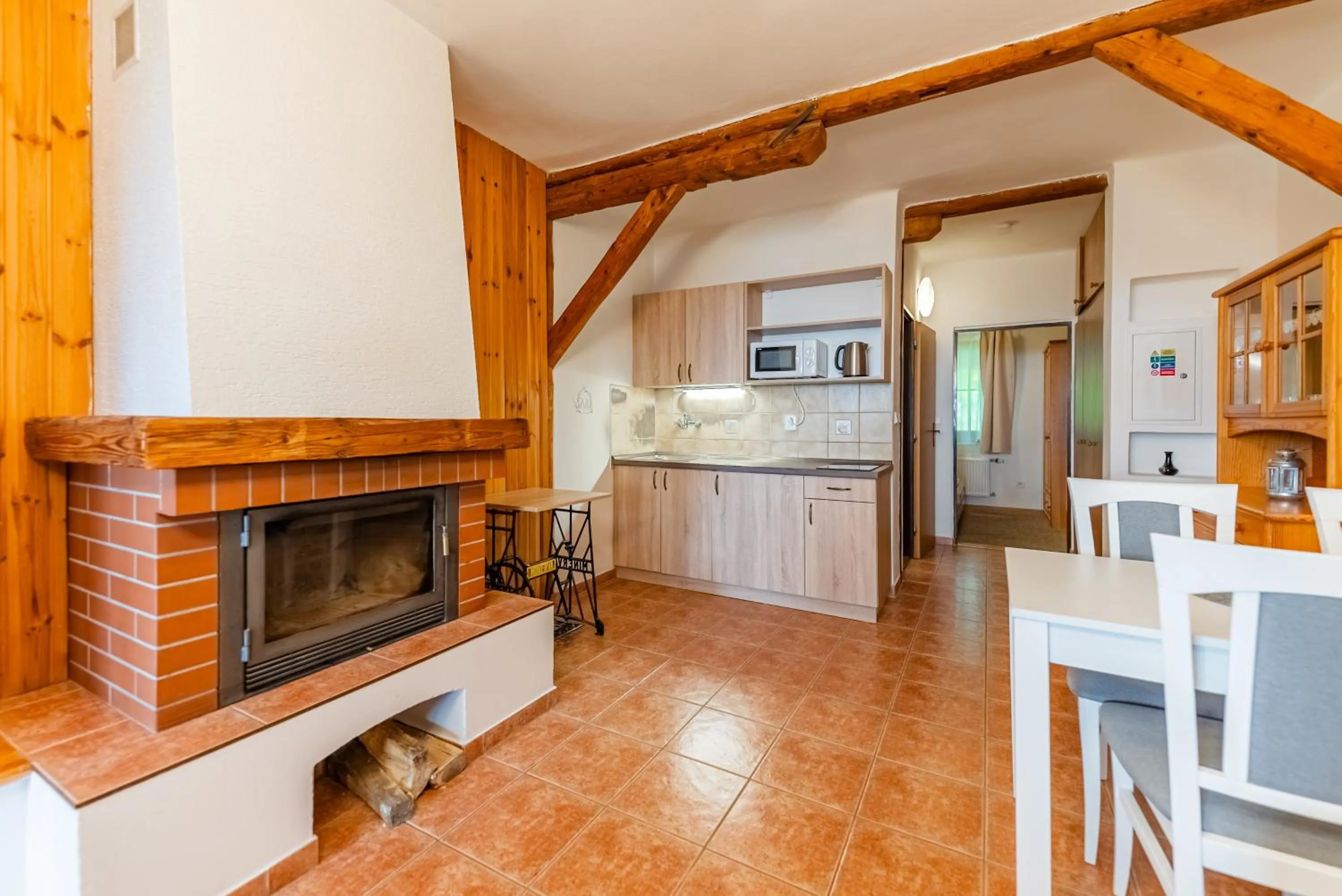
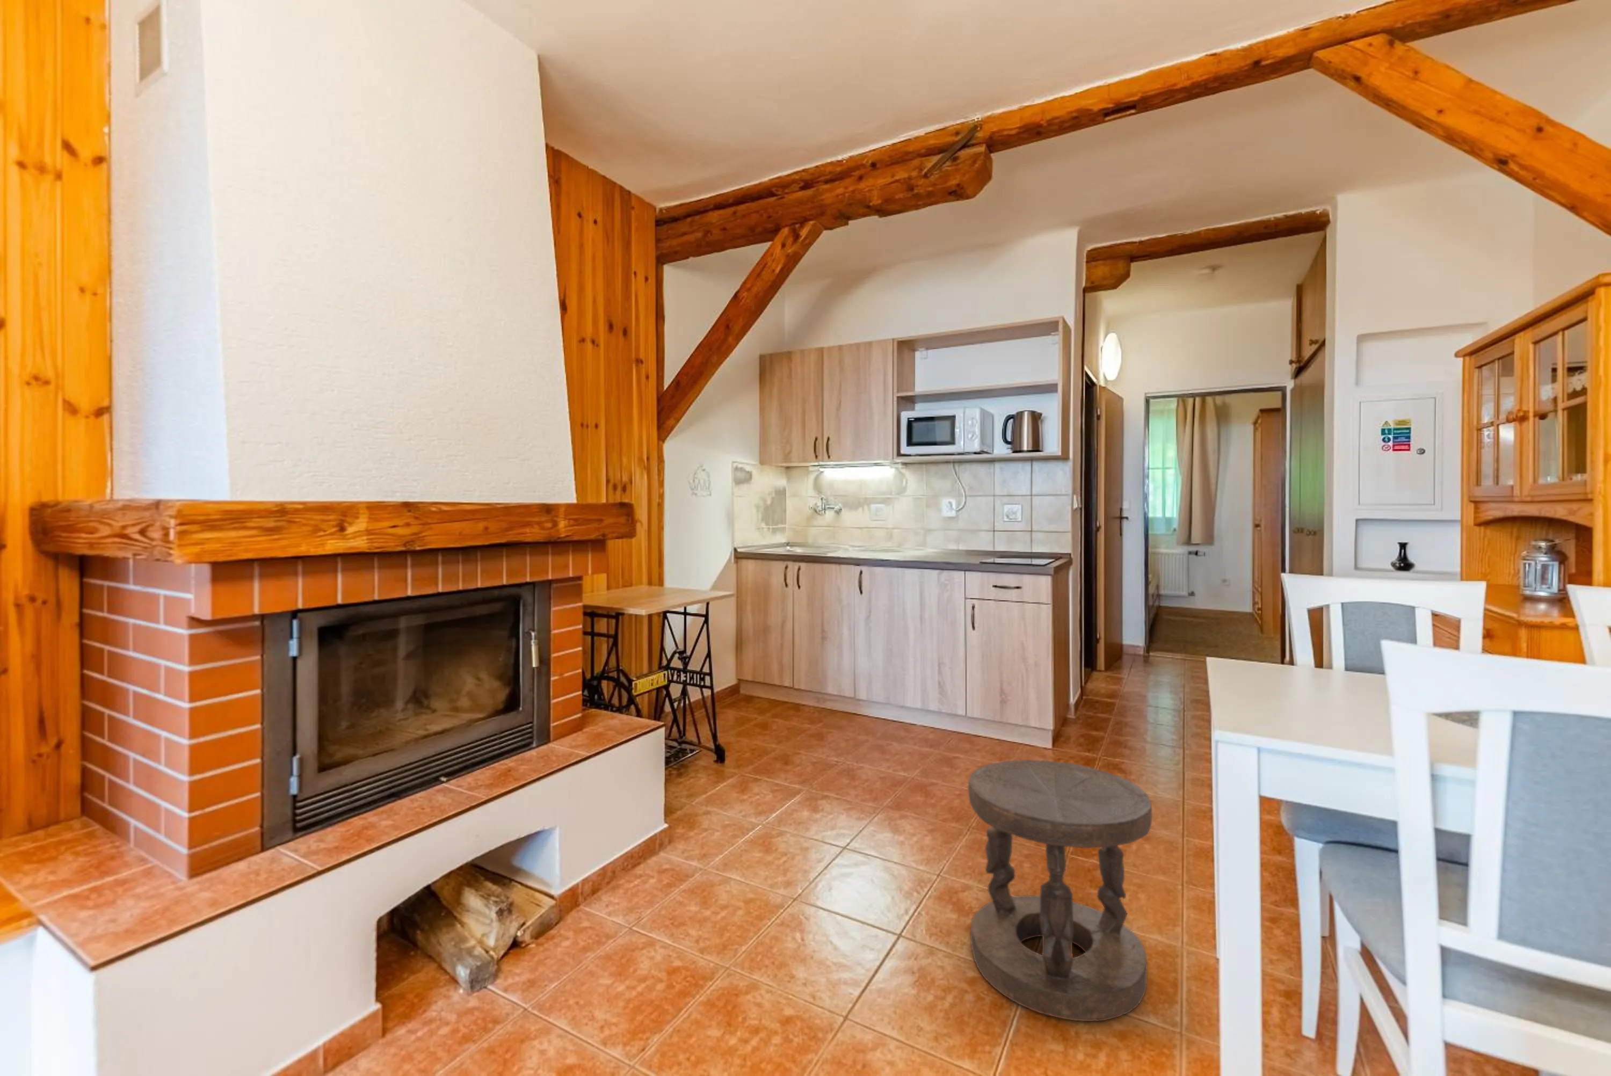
+ stool [968,759,1152,1022]
